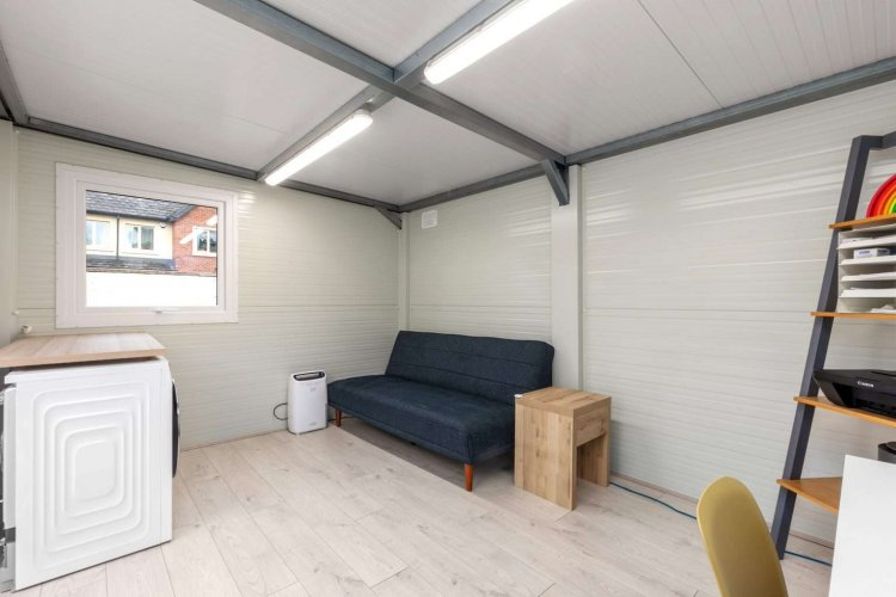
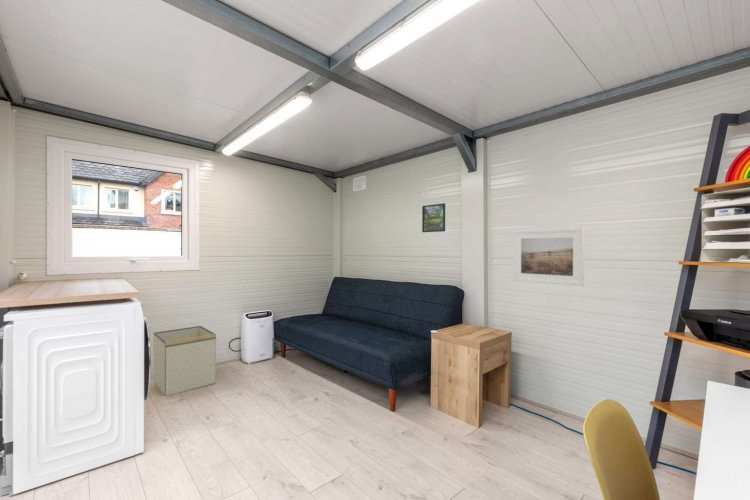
+ storage bin [152,325,217,397]
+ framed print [421,202,446,233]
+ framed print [512,227,585,287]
